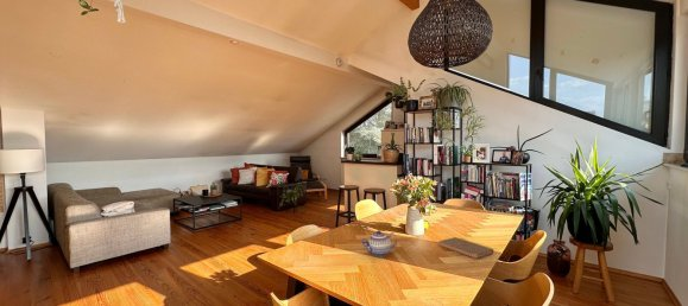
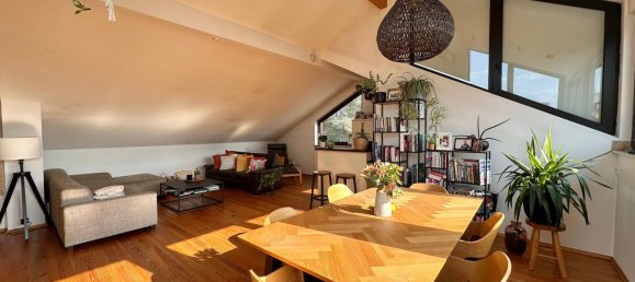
- teapot [360,229,398,257]
- book [437,236,494,260]
